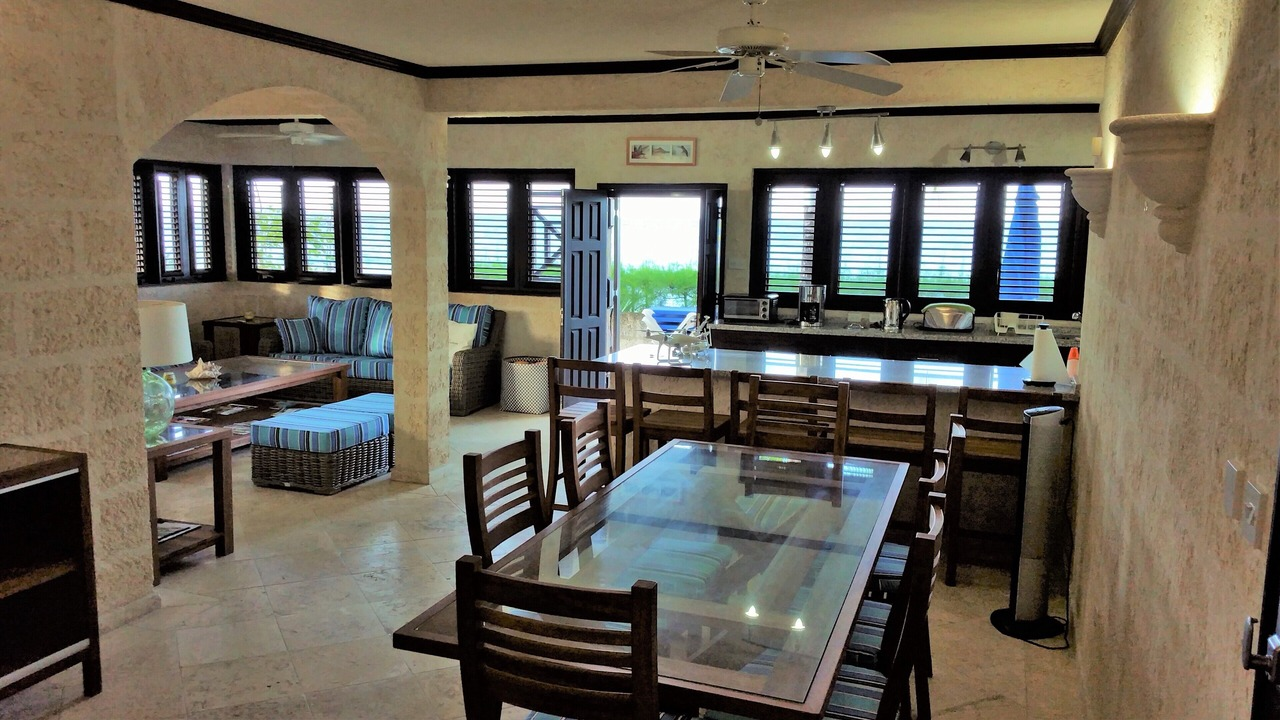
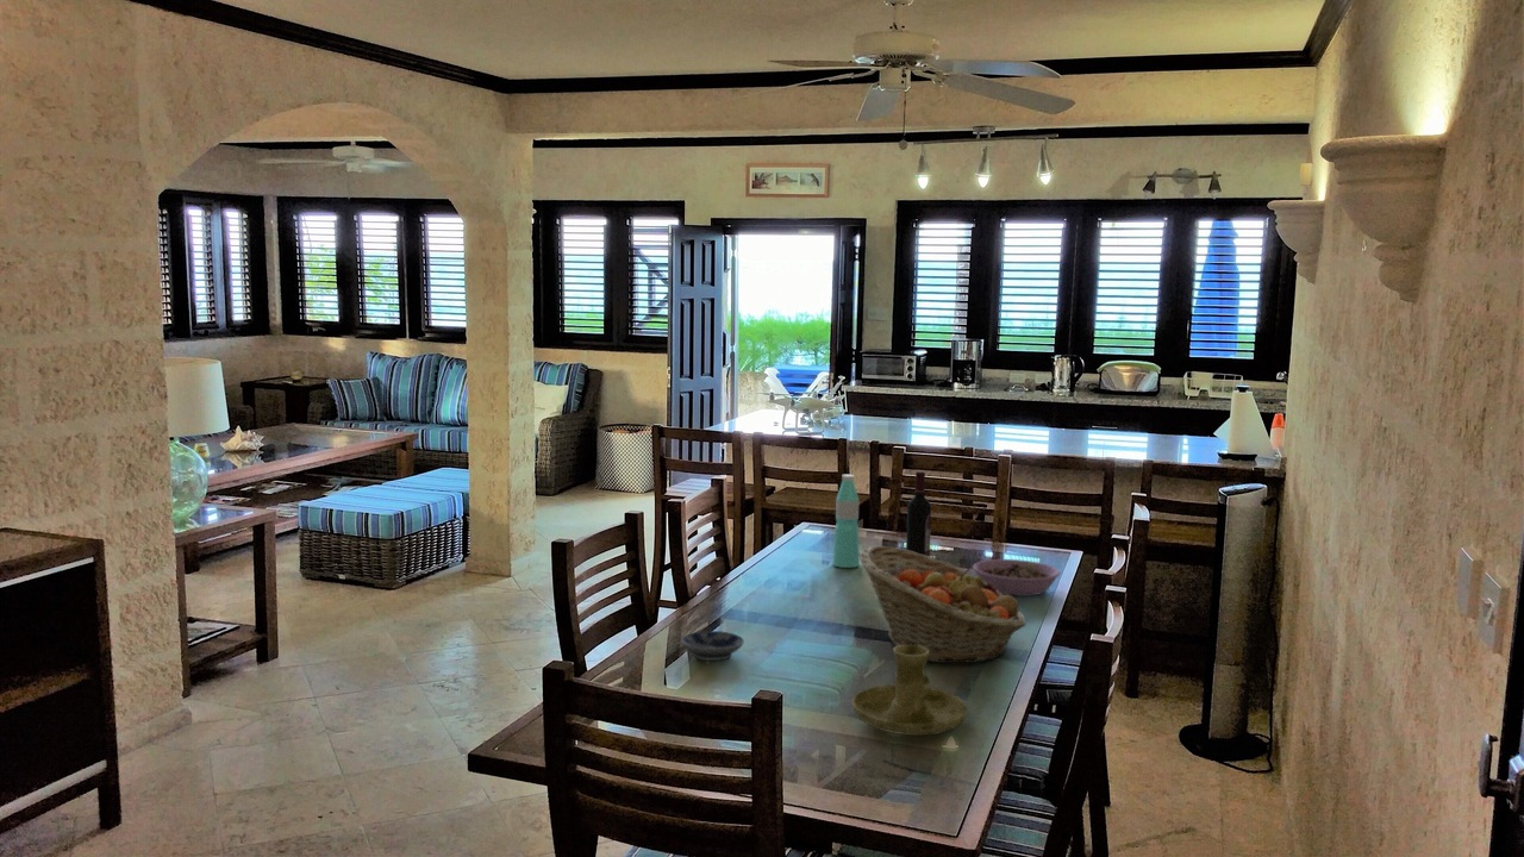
+ fruit basket [858,545,1028,664]
+ bowl [680,630,745,662]
+ bowl [972,558,1061,596]
+ candle holder [850,645,969,737]
+ wine bottle [905,470,932,557]
+ water bottle [831,474,861,569]
